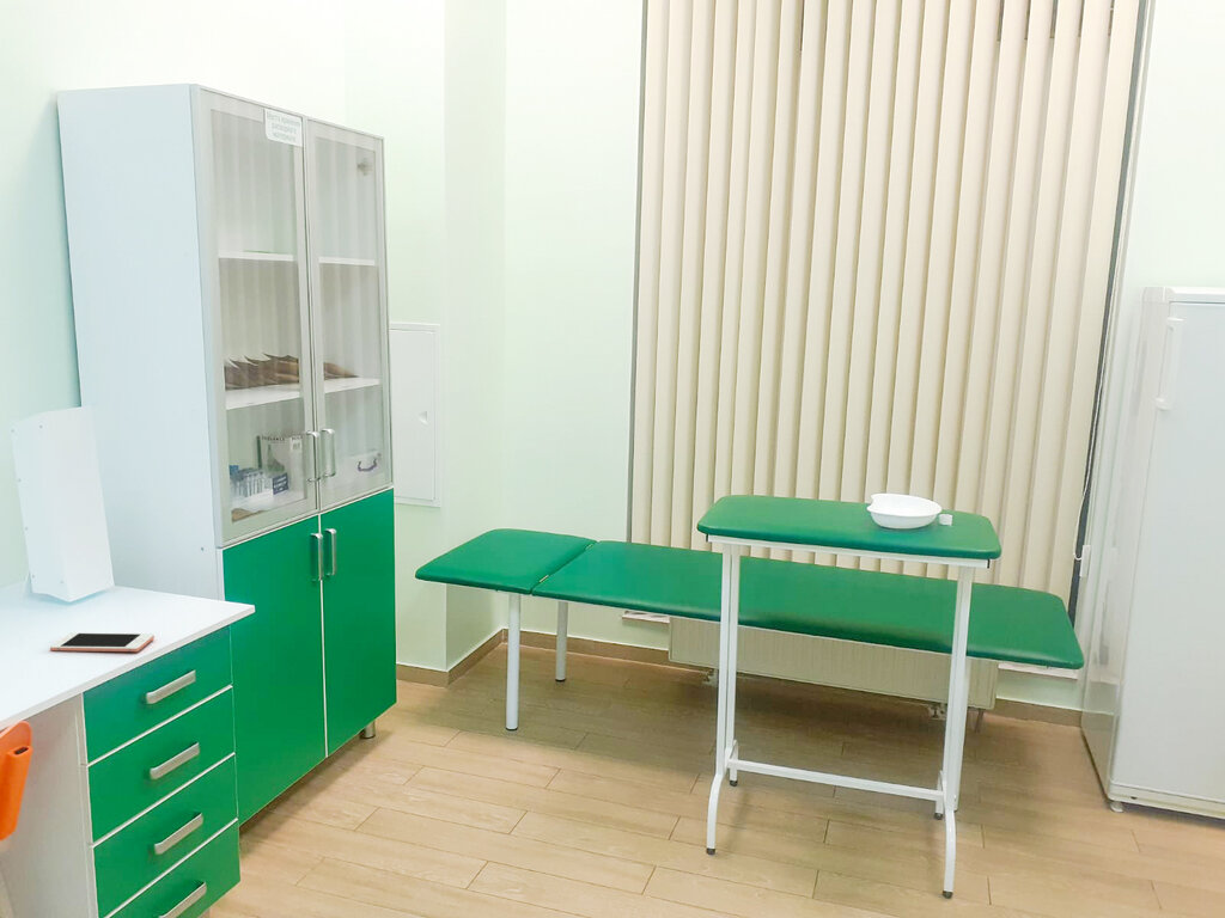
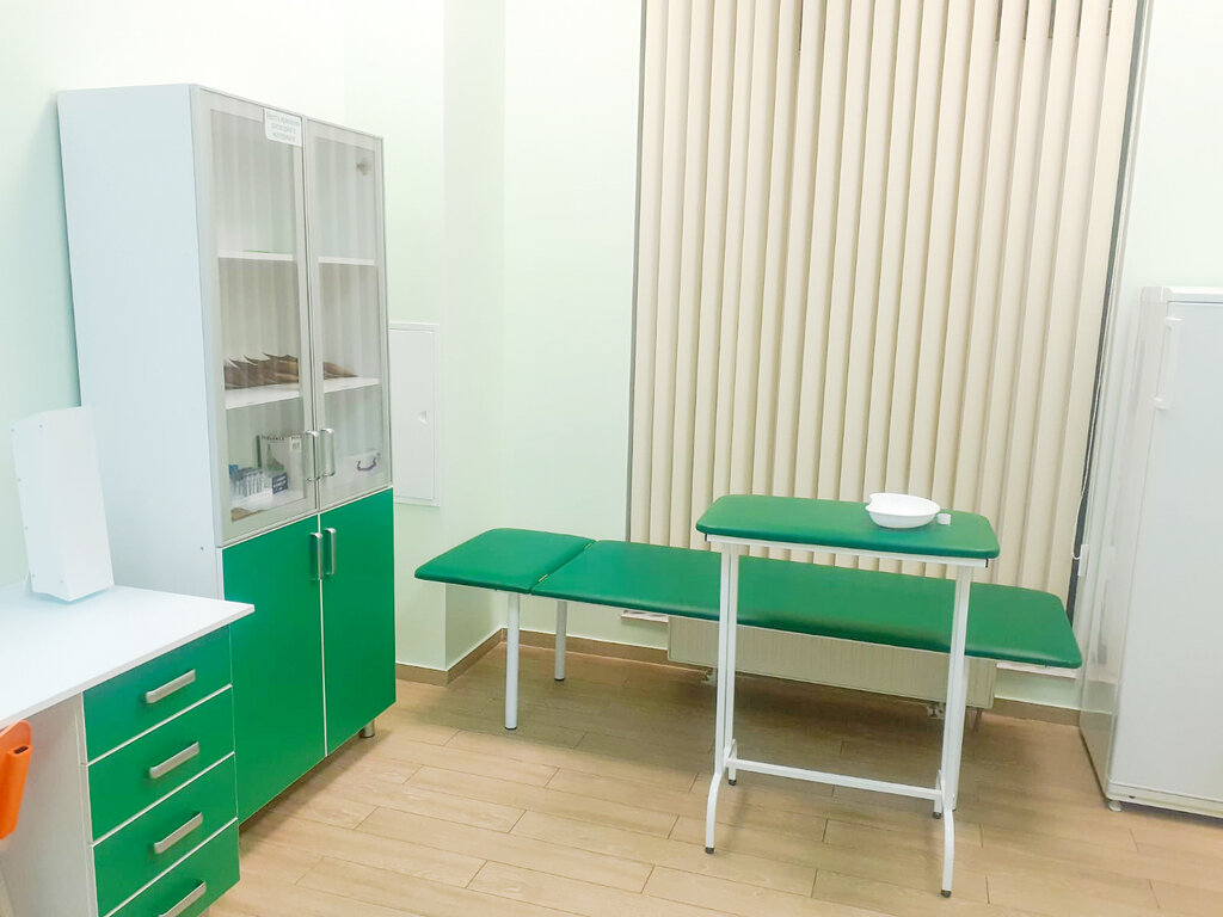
- cell phone [49,631,156,653]
